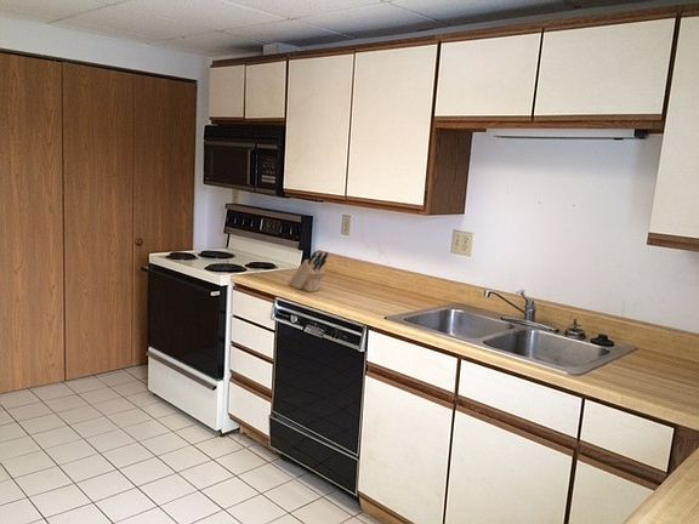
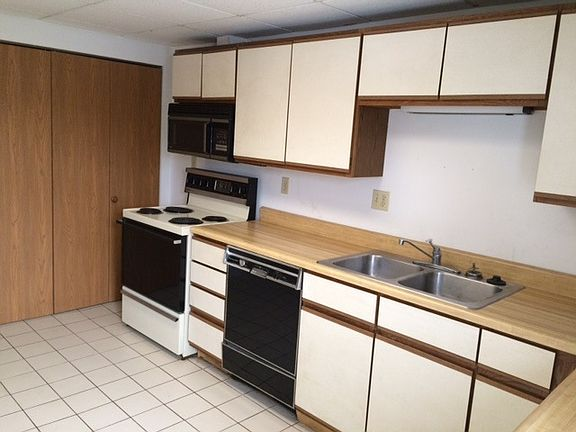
- knife block [288,250,329,292]
